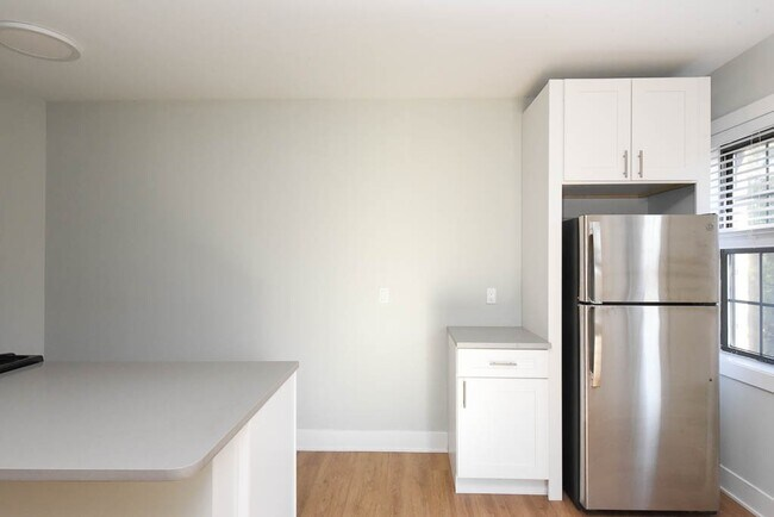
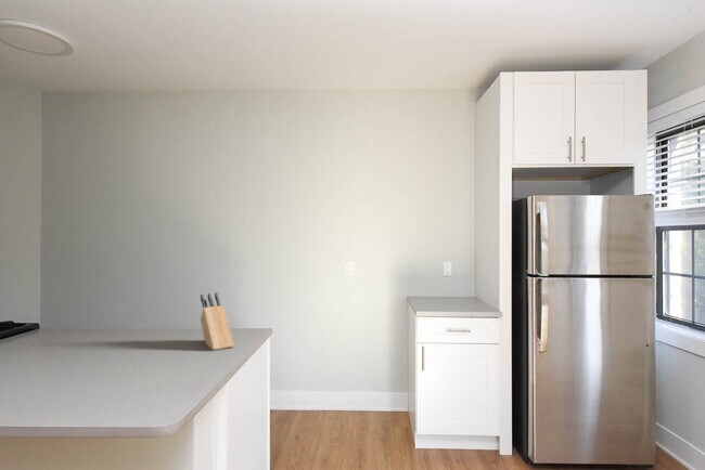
+ knife block [200,291,235,352]
